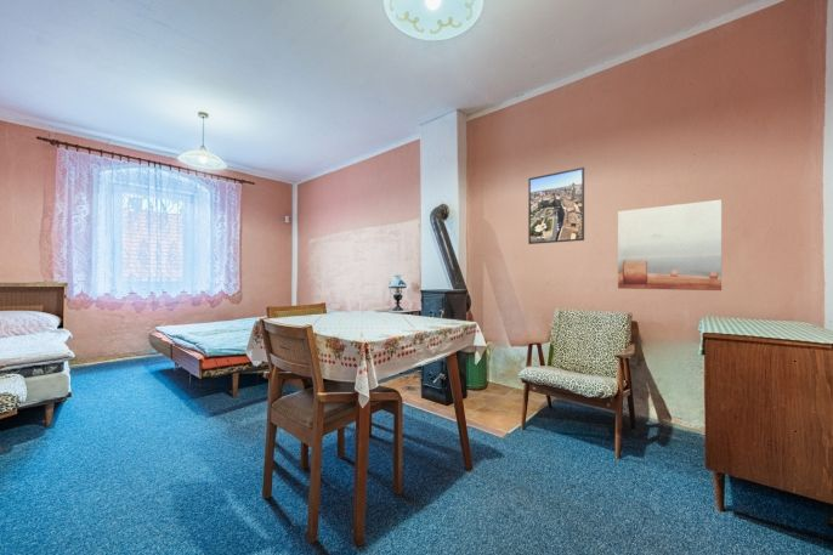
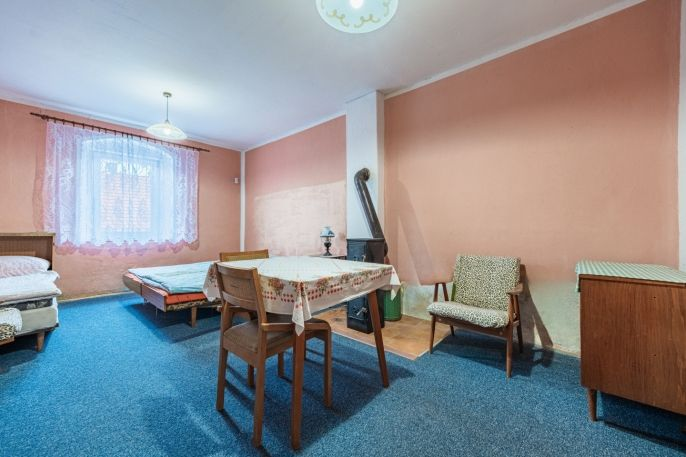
- wall art [617,199,722,291]
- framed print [527,166,585,245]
